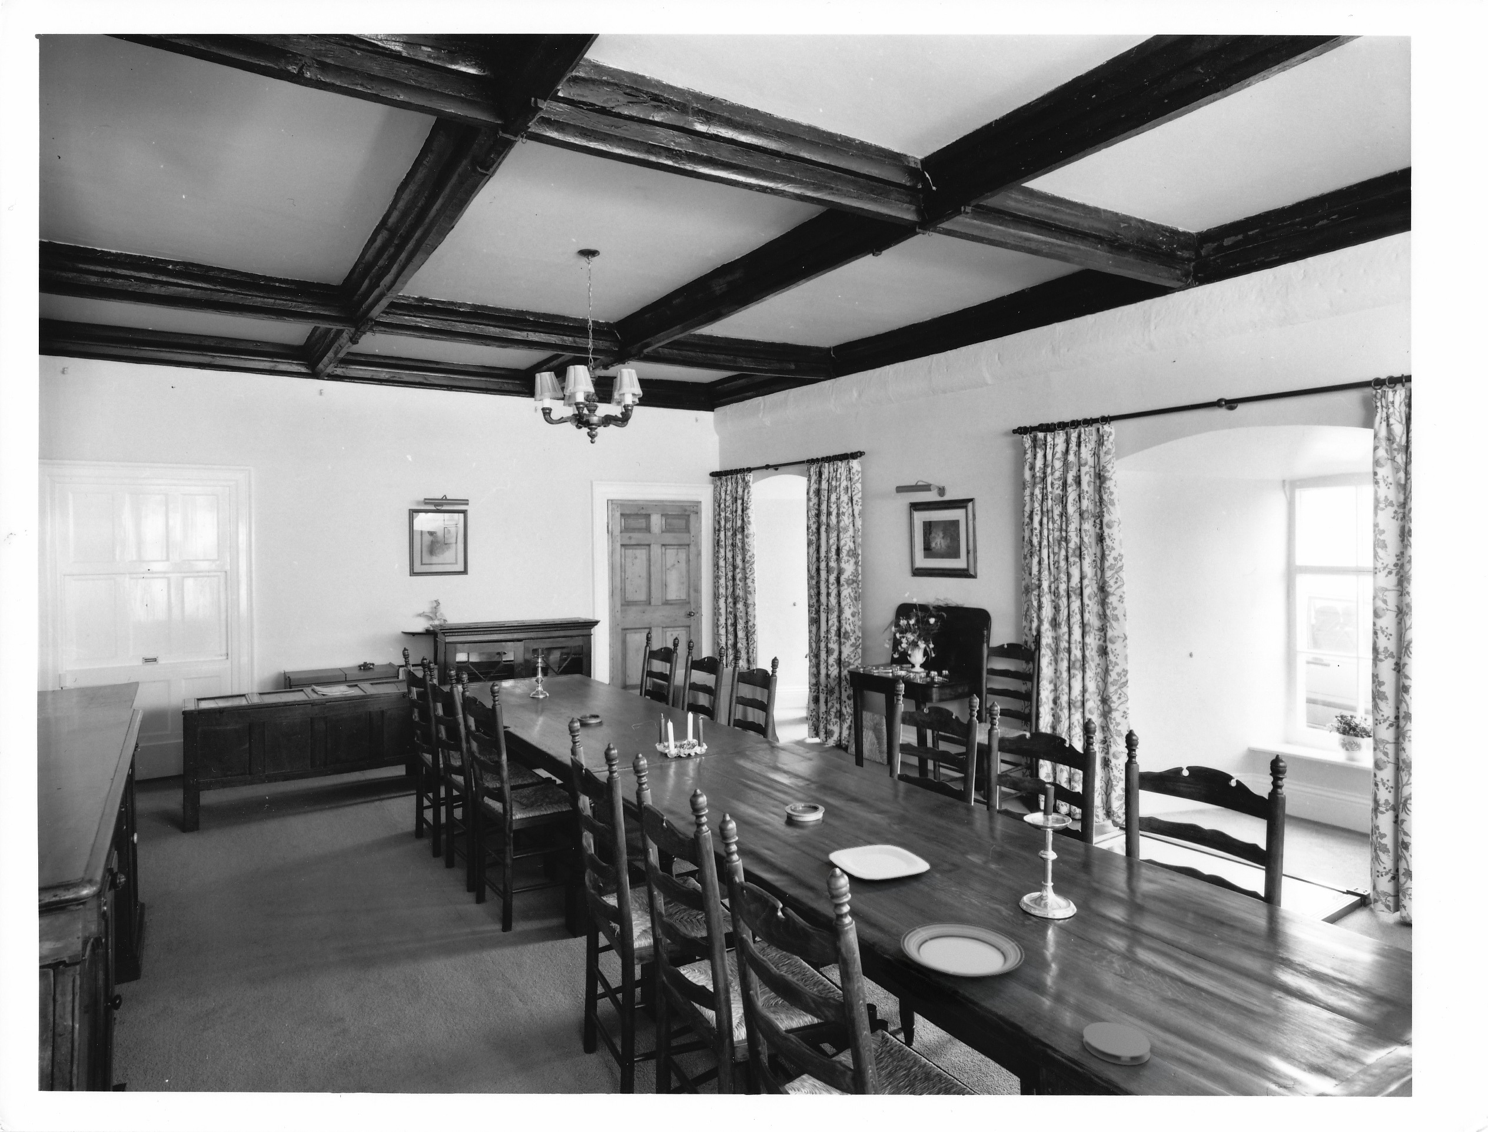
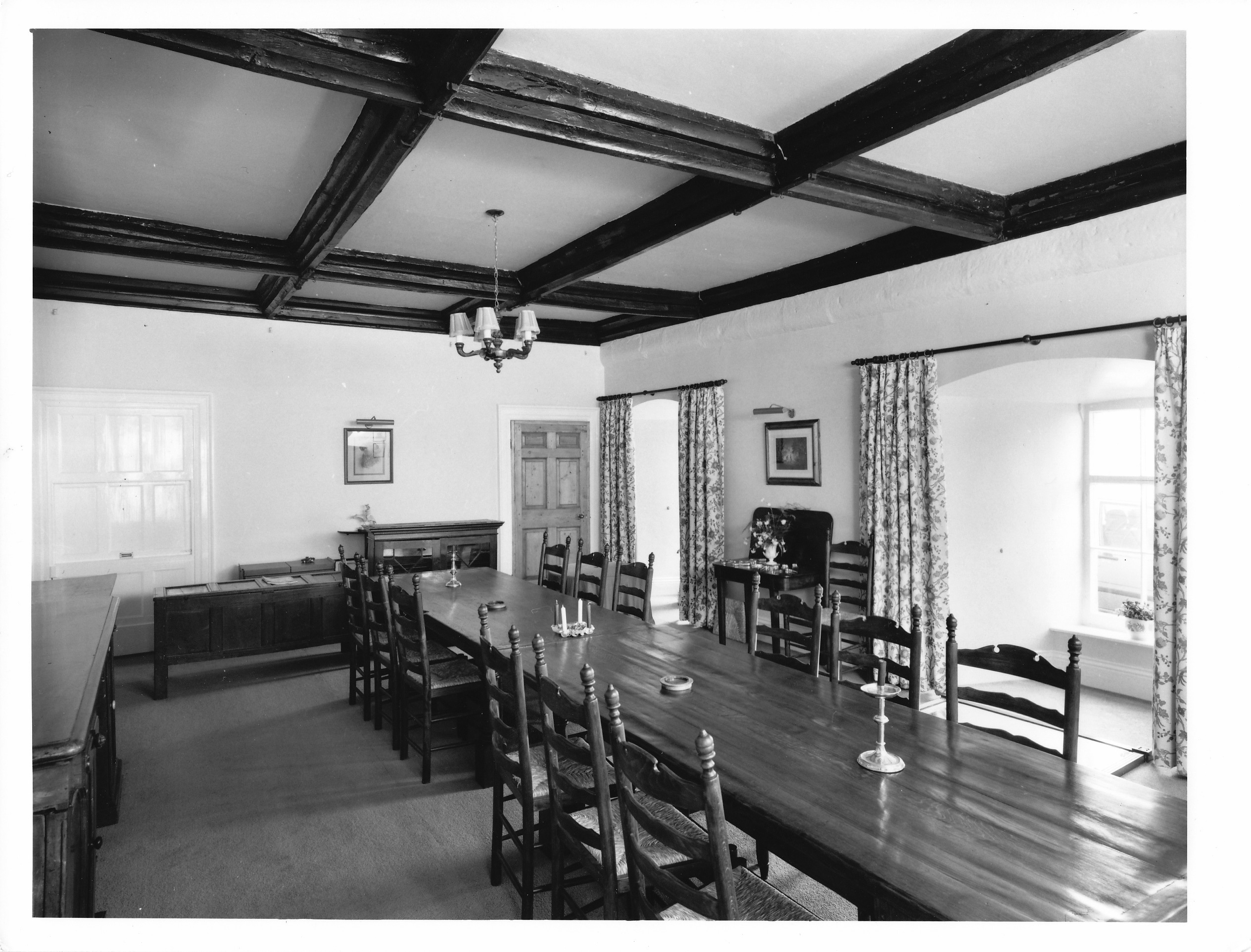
- plate [829,844,930,881]
- coaster [1082,1021,1151,1065]
- plate [900,922,1025,977]
